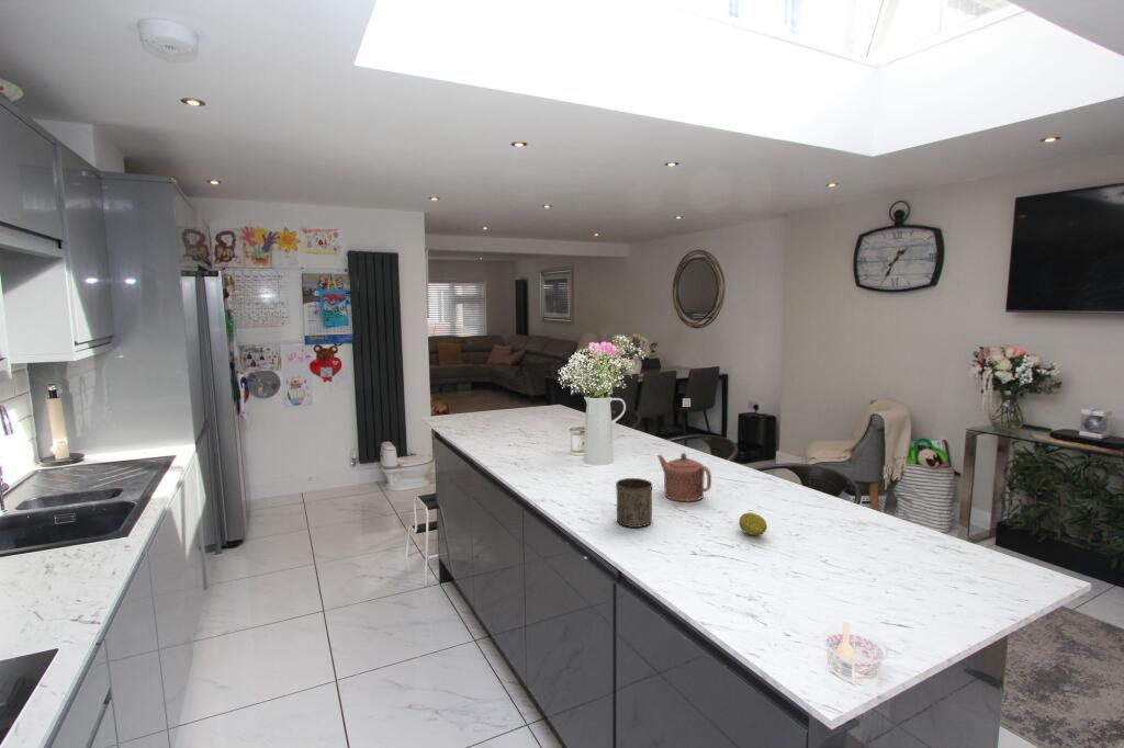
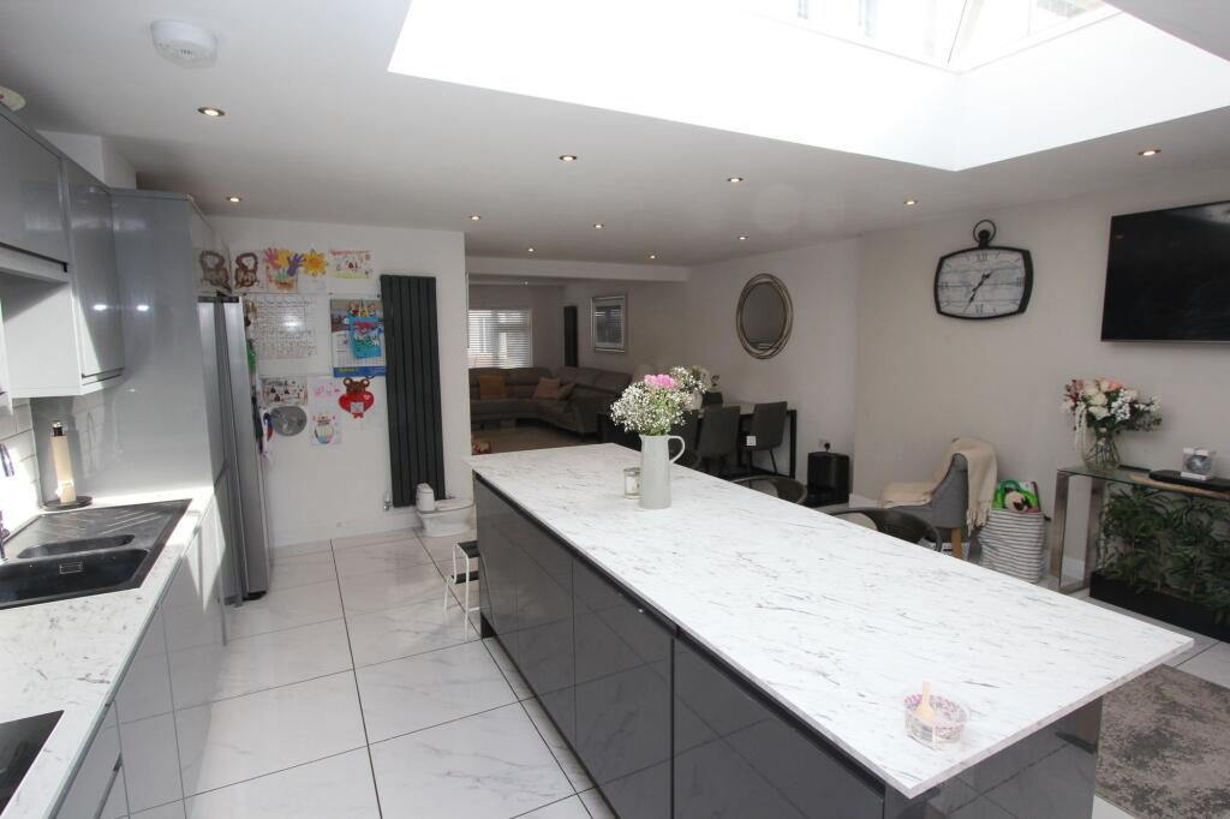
- fruit [738,511,768,536]
- cup [615,477,653,529]
- teapot [656,452,712,502]
